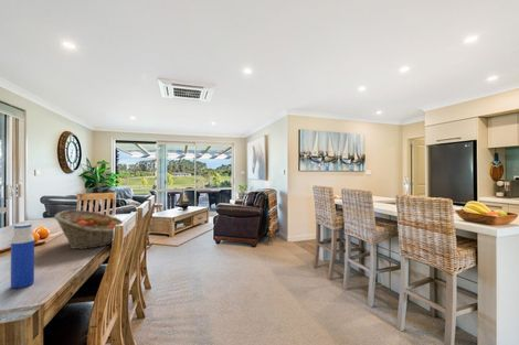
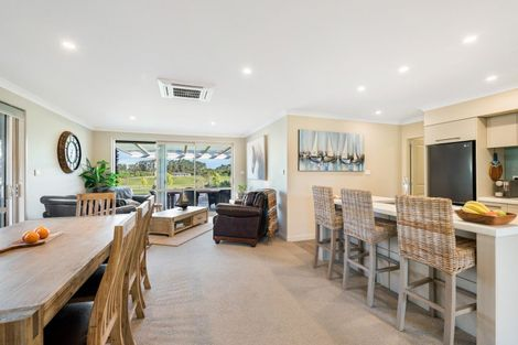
- fruit basket [53,209,124,250]
- water bottle [10,223,35,290]
